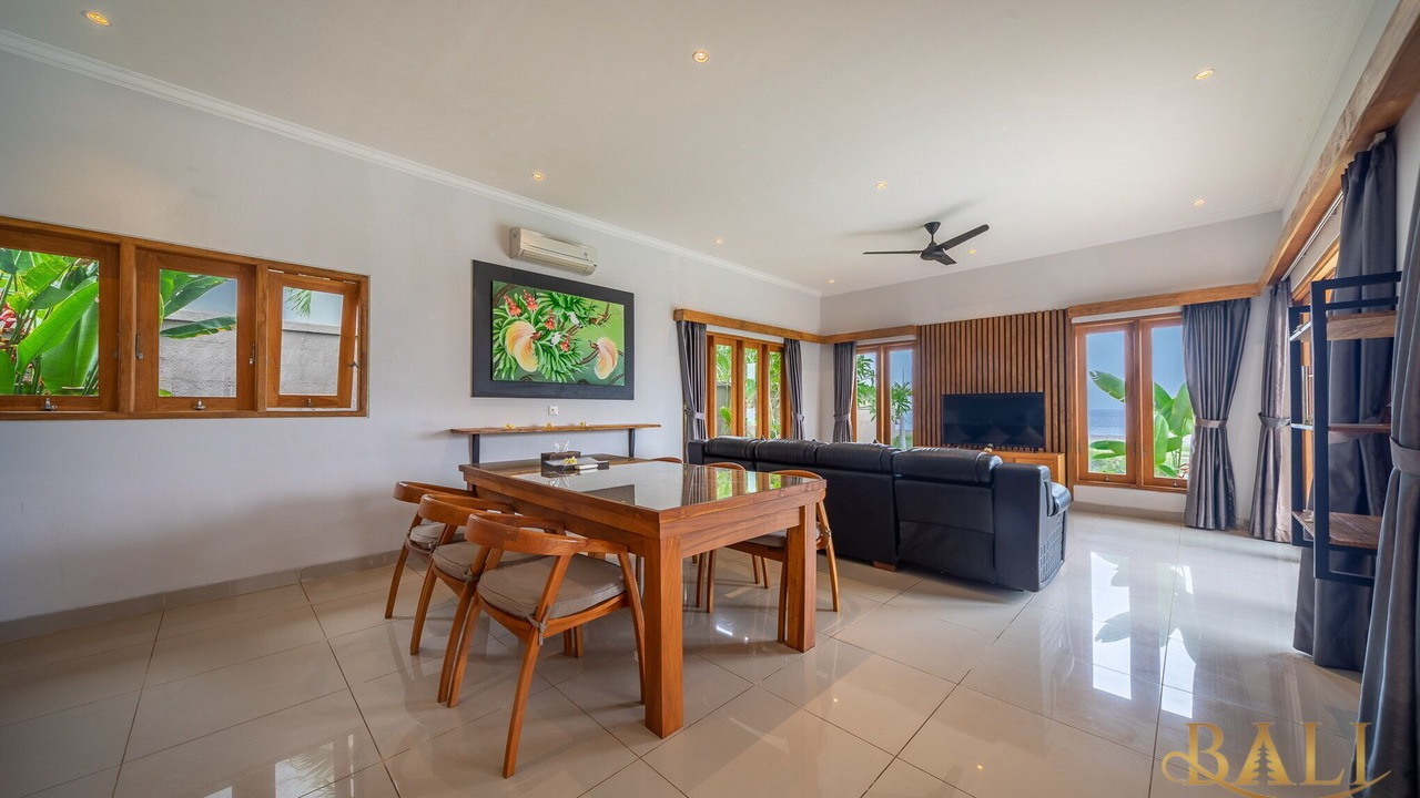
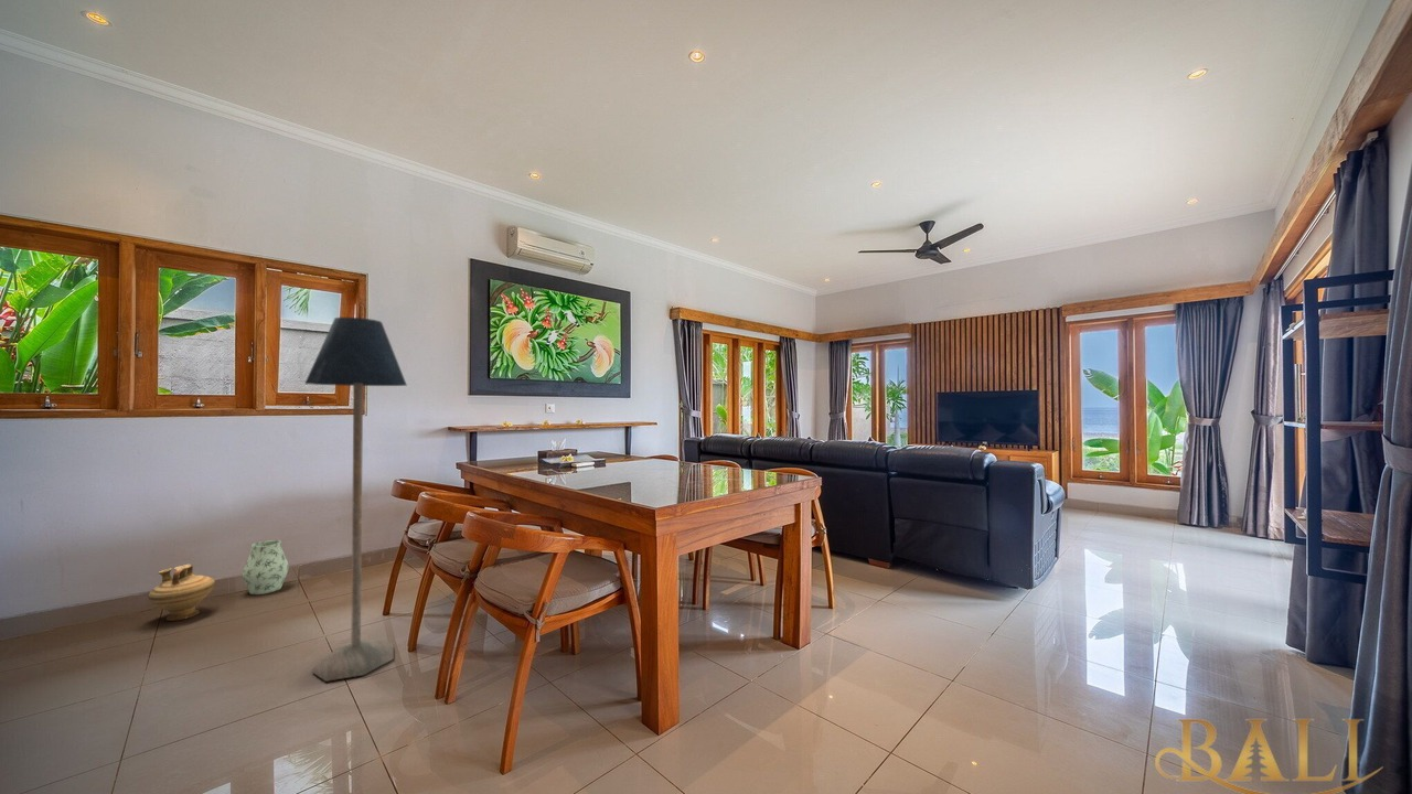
+ ceramic jug [147,564,216,622]
+ vase [242,539,290,596]
+ floor lamp [303,316,408,683]
